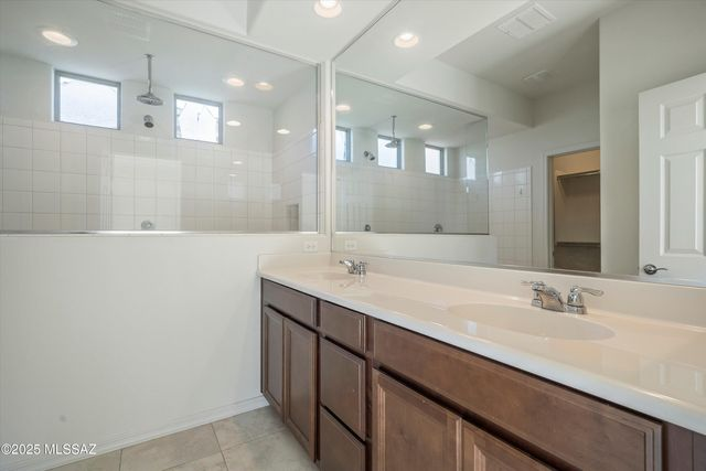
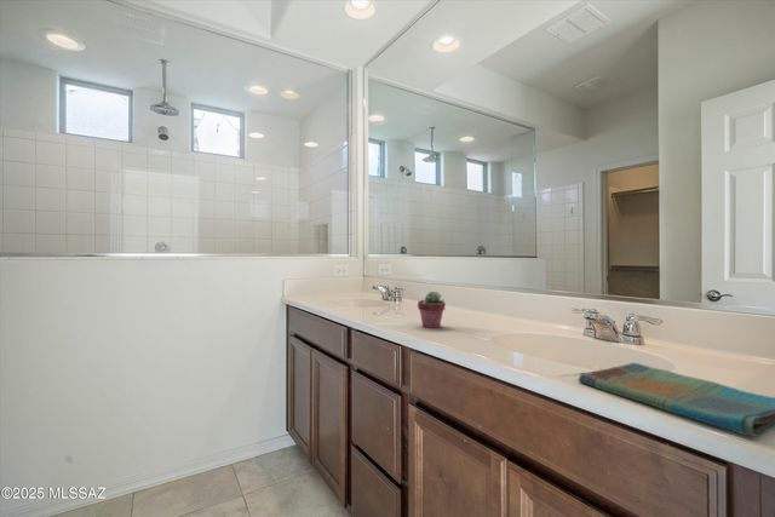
+ potted succulent [417,291,447,329]
+ dish towel [578,362,775,438]
